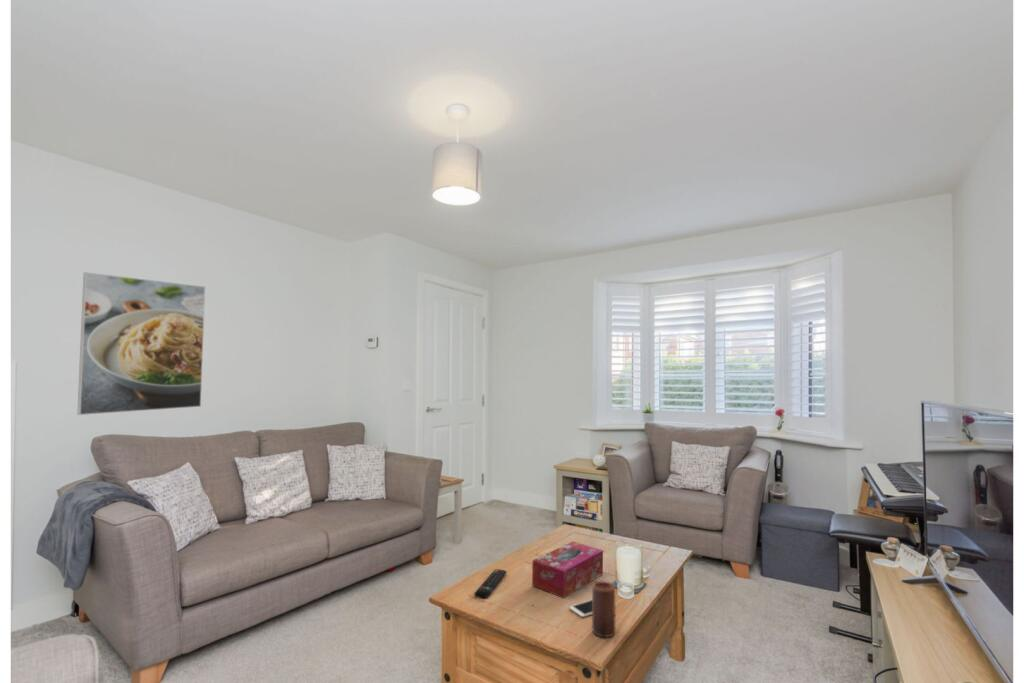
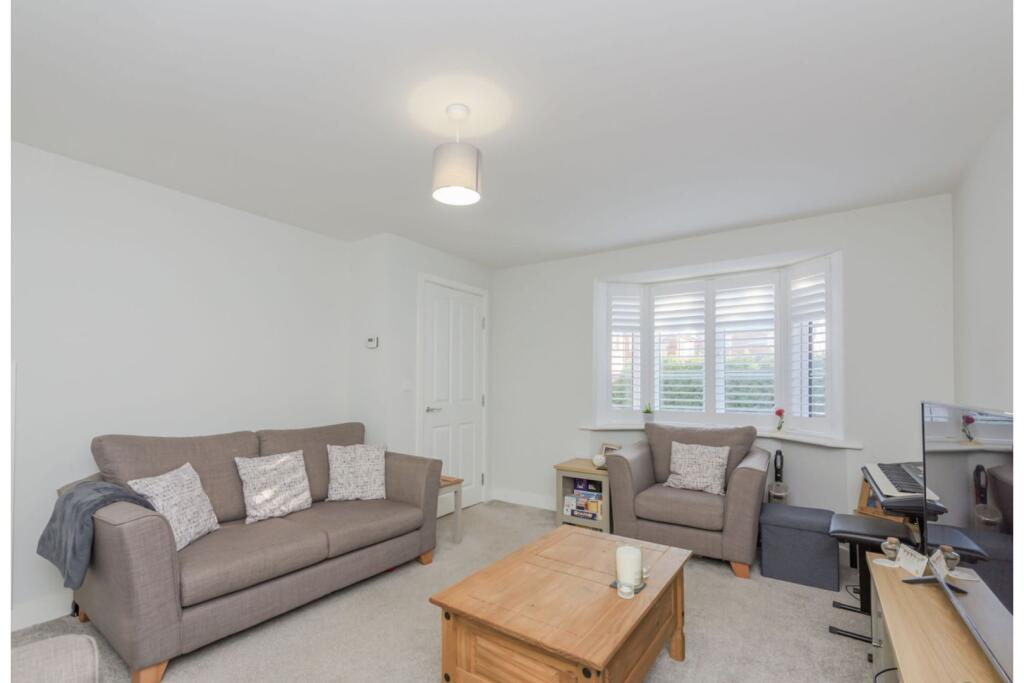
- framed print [76,271,206,416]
- candle [591,580,616,638]
- remote control [473,568,508,599]
- tissue box [531,540,604,599]
- cell phone [568,599,617,618]
